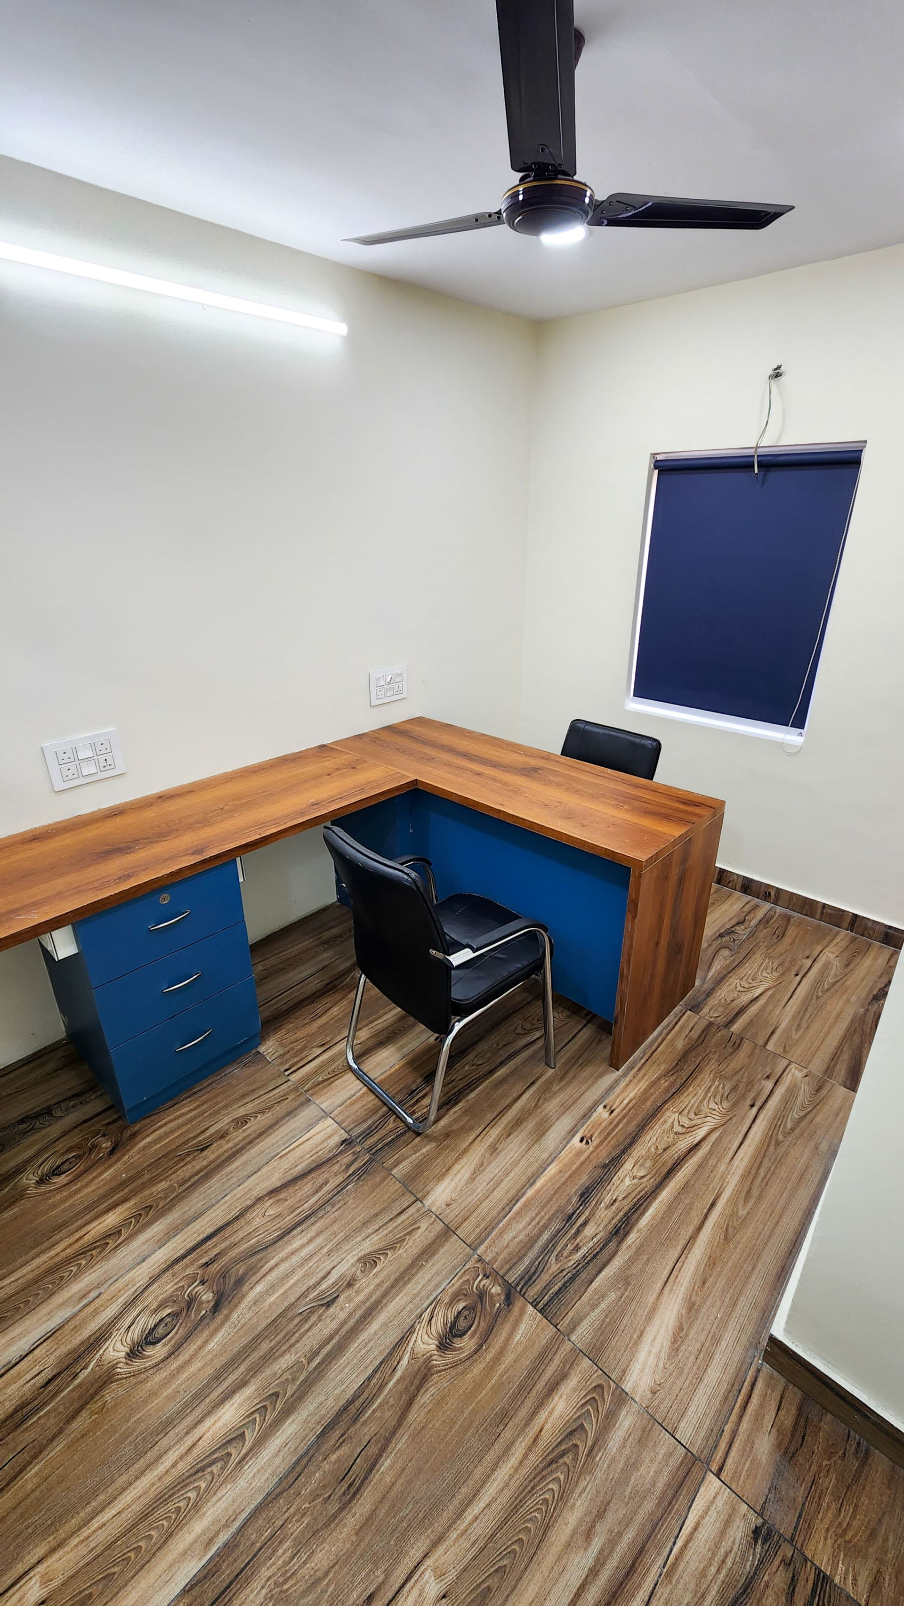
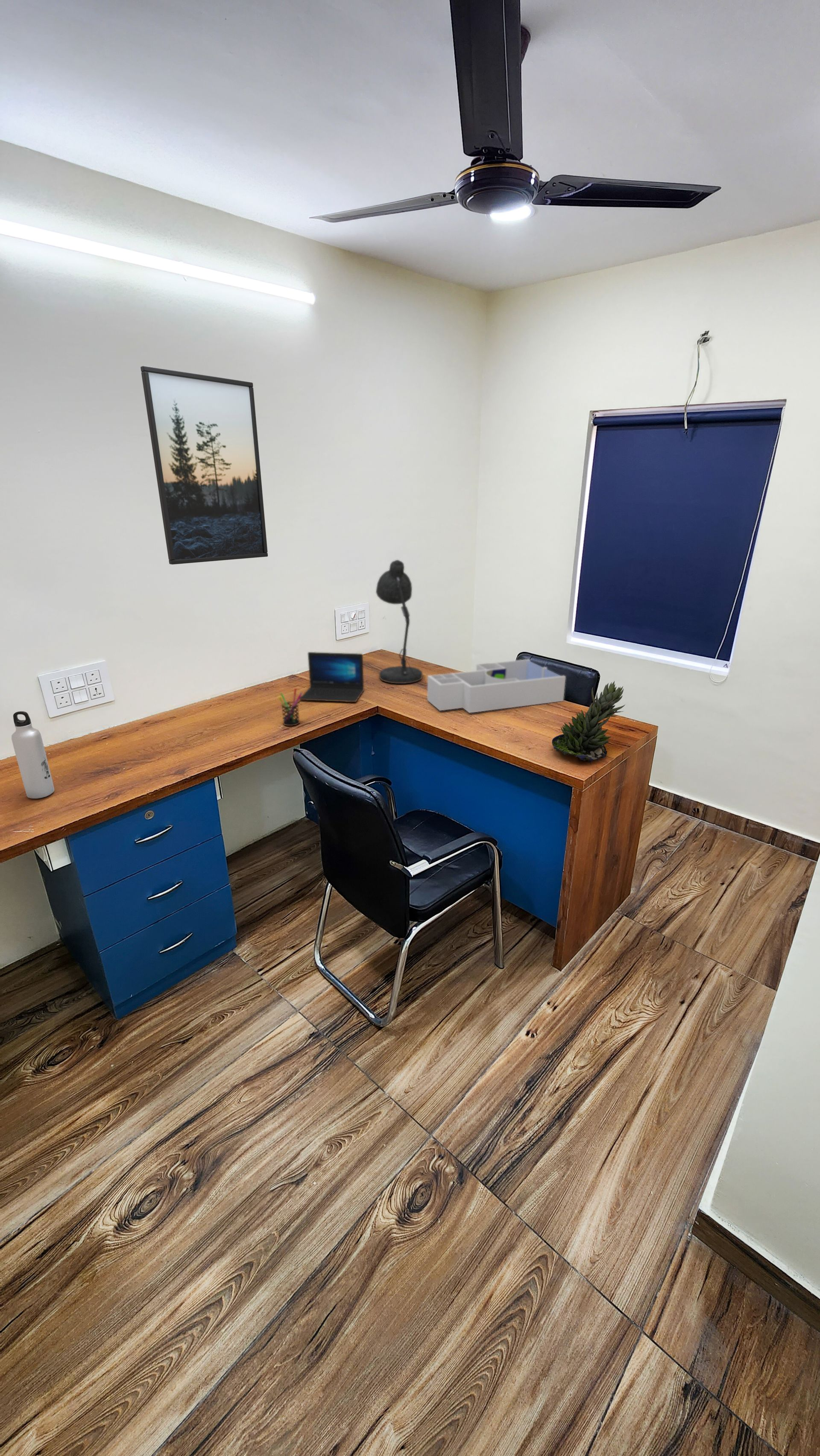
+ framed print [140,365,268,565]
+ laptop [299,652,365,702]
+ succulent plant [551,681,626,763]
+ water bottle [11,711,55,799]
+ desk lamp [375,559,428,686]
+ pen holder [278,688,303,726]
+ desk organizer [427,659,566,713]
